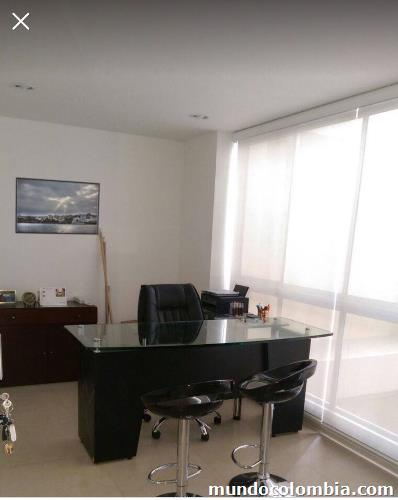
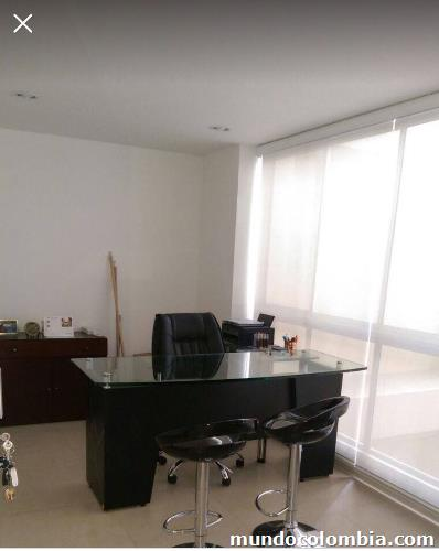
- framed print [14,176,101,236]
